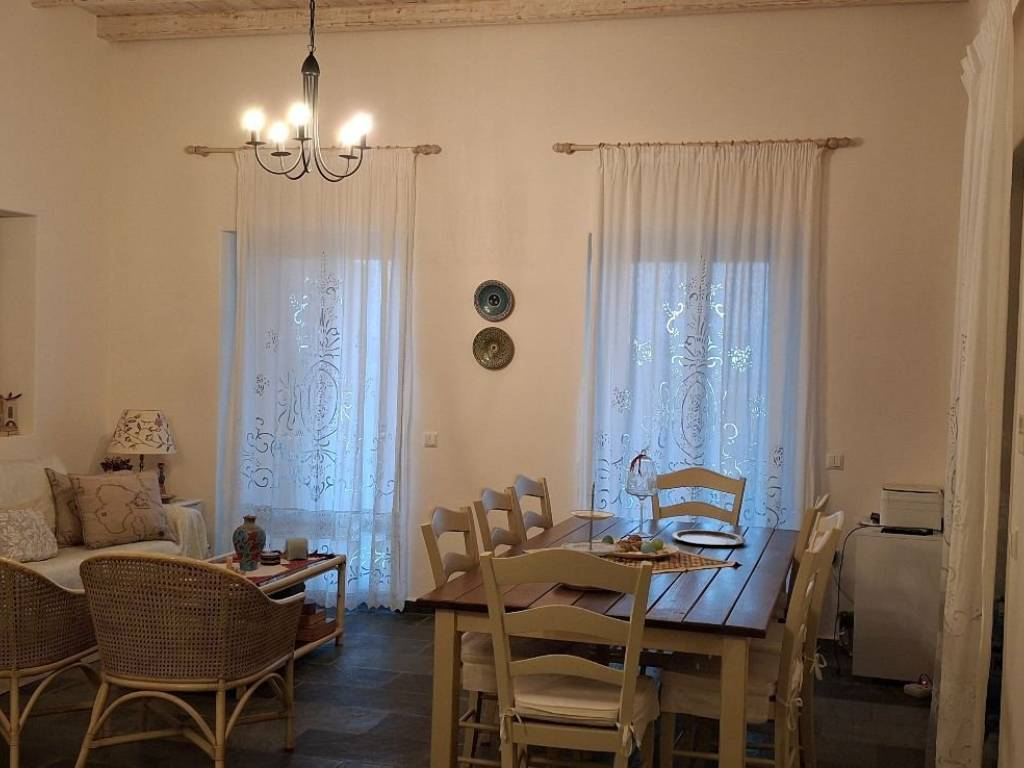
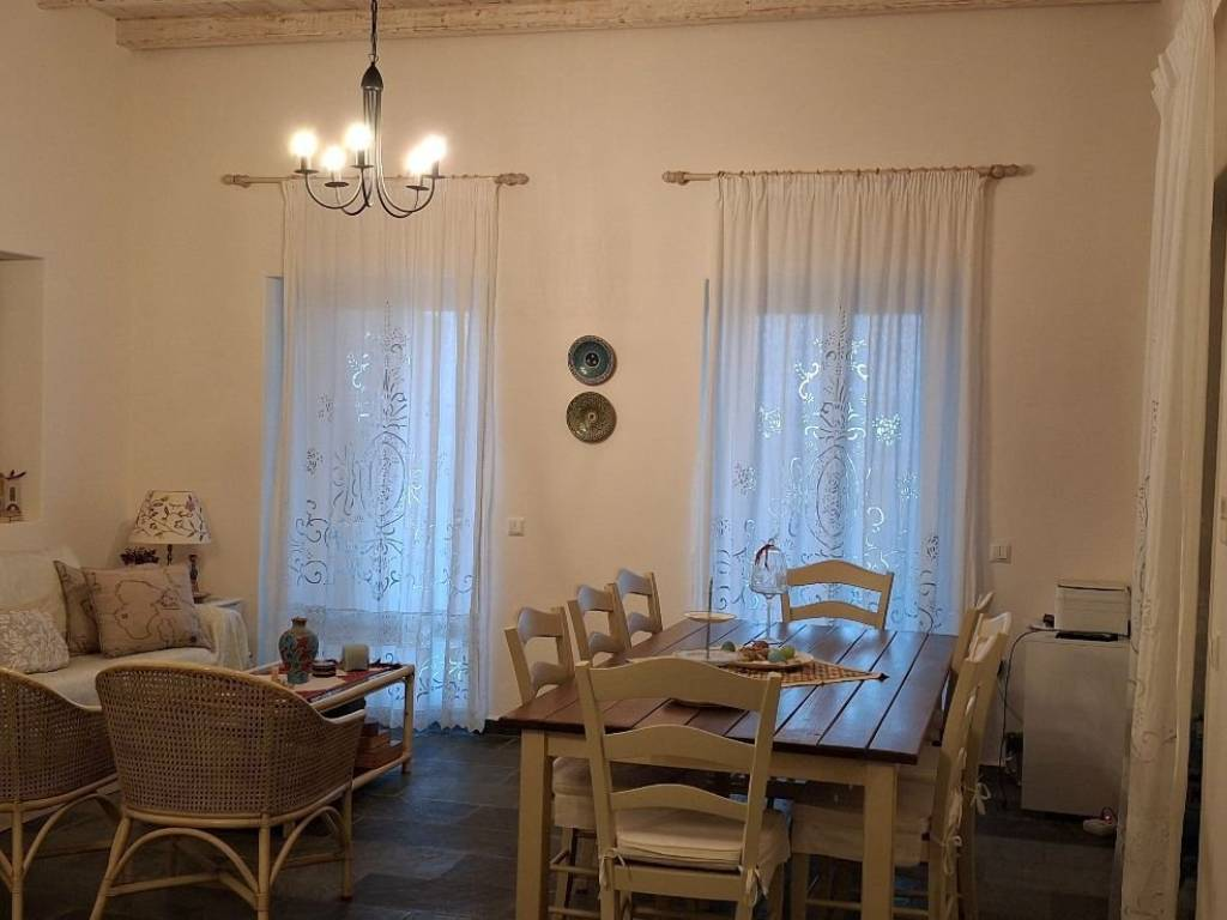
- plate [671,529,747,548]
